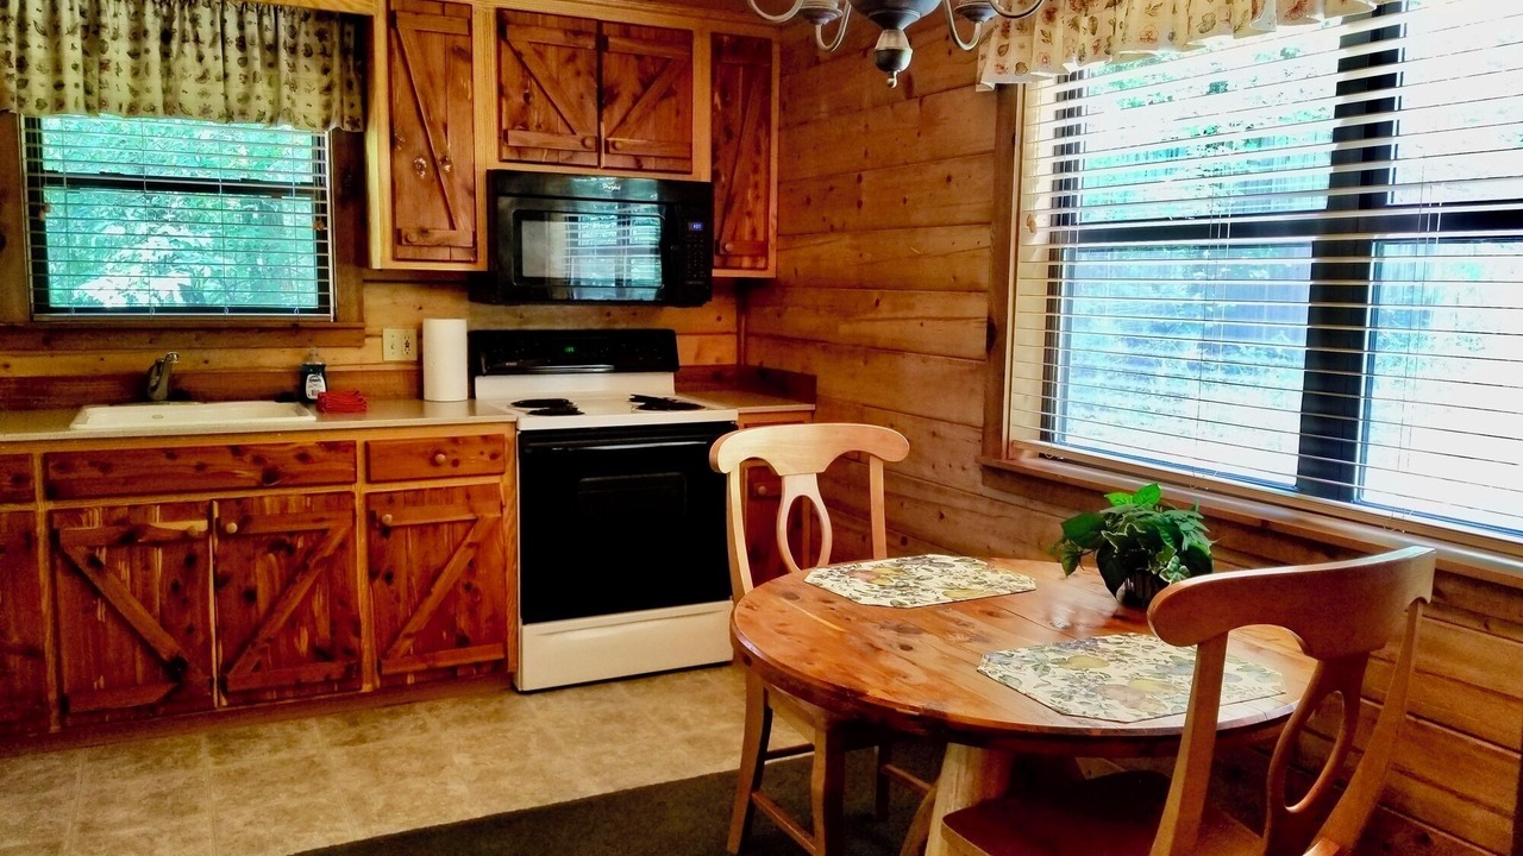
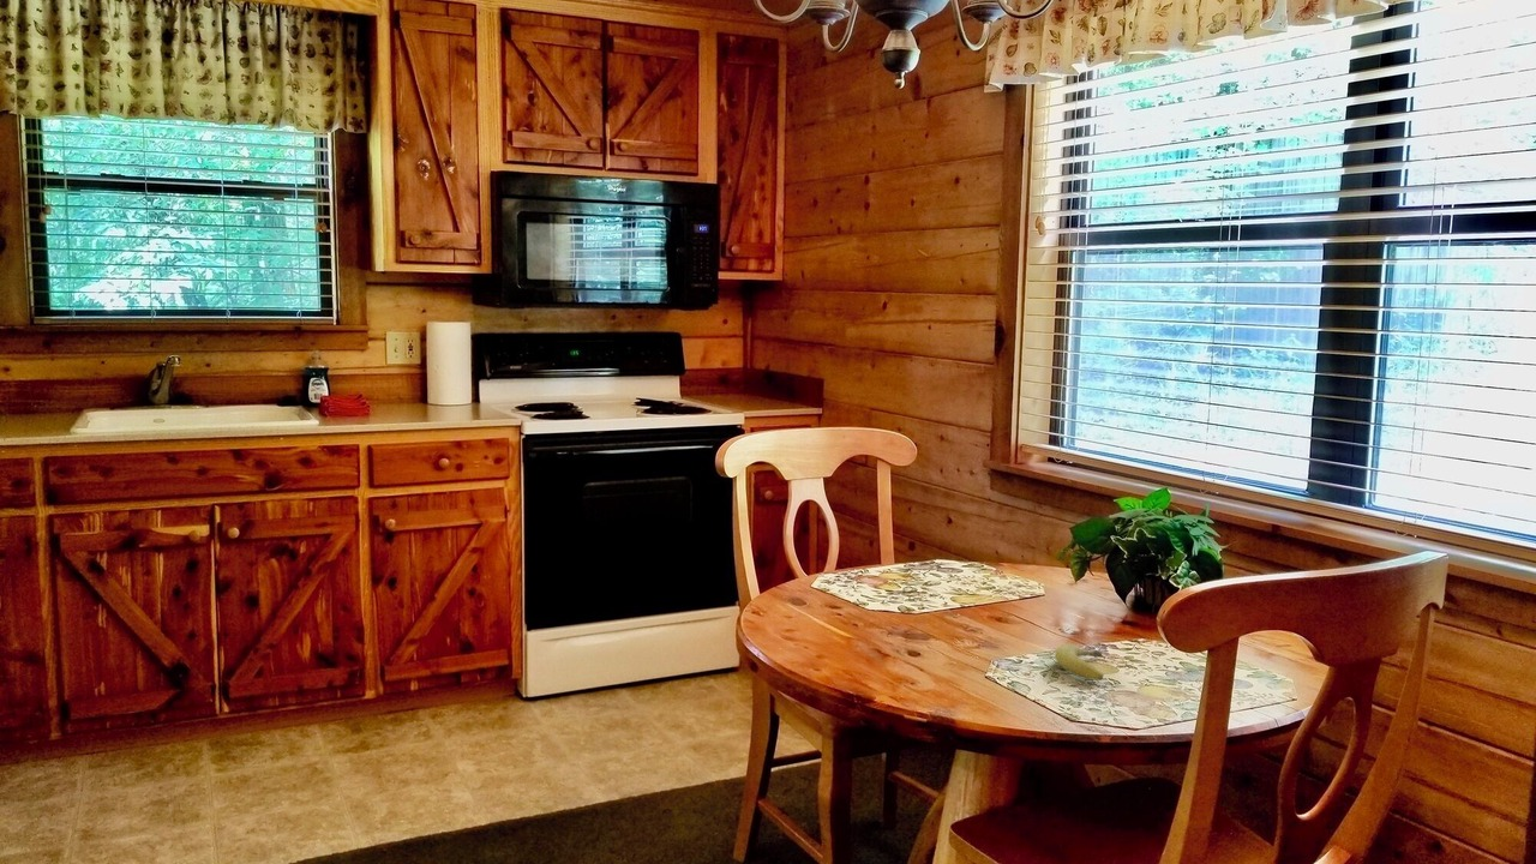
+ fruit [1054,643,1104,682]
